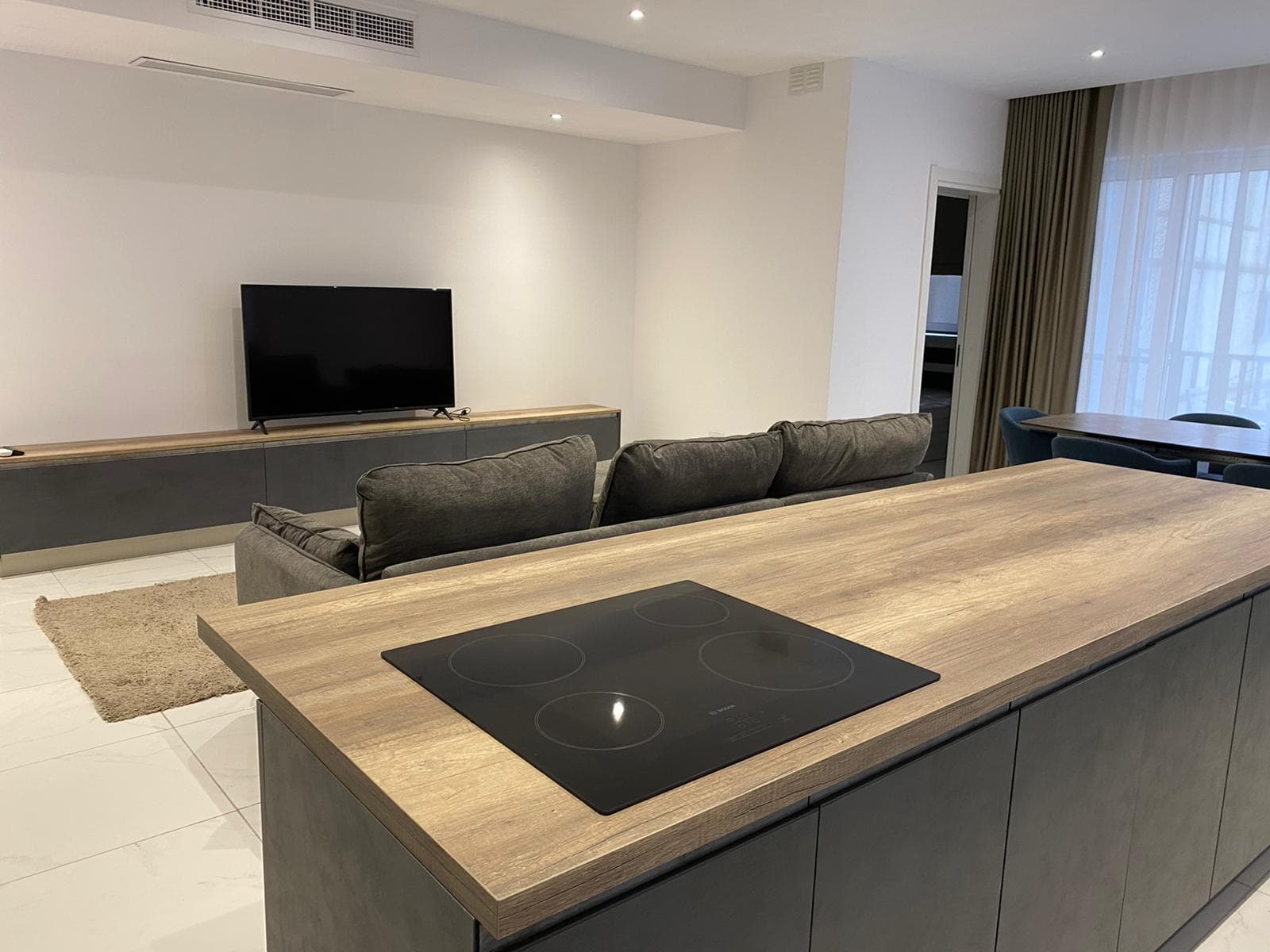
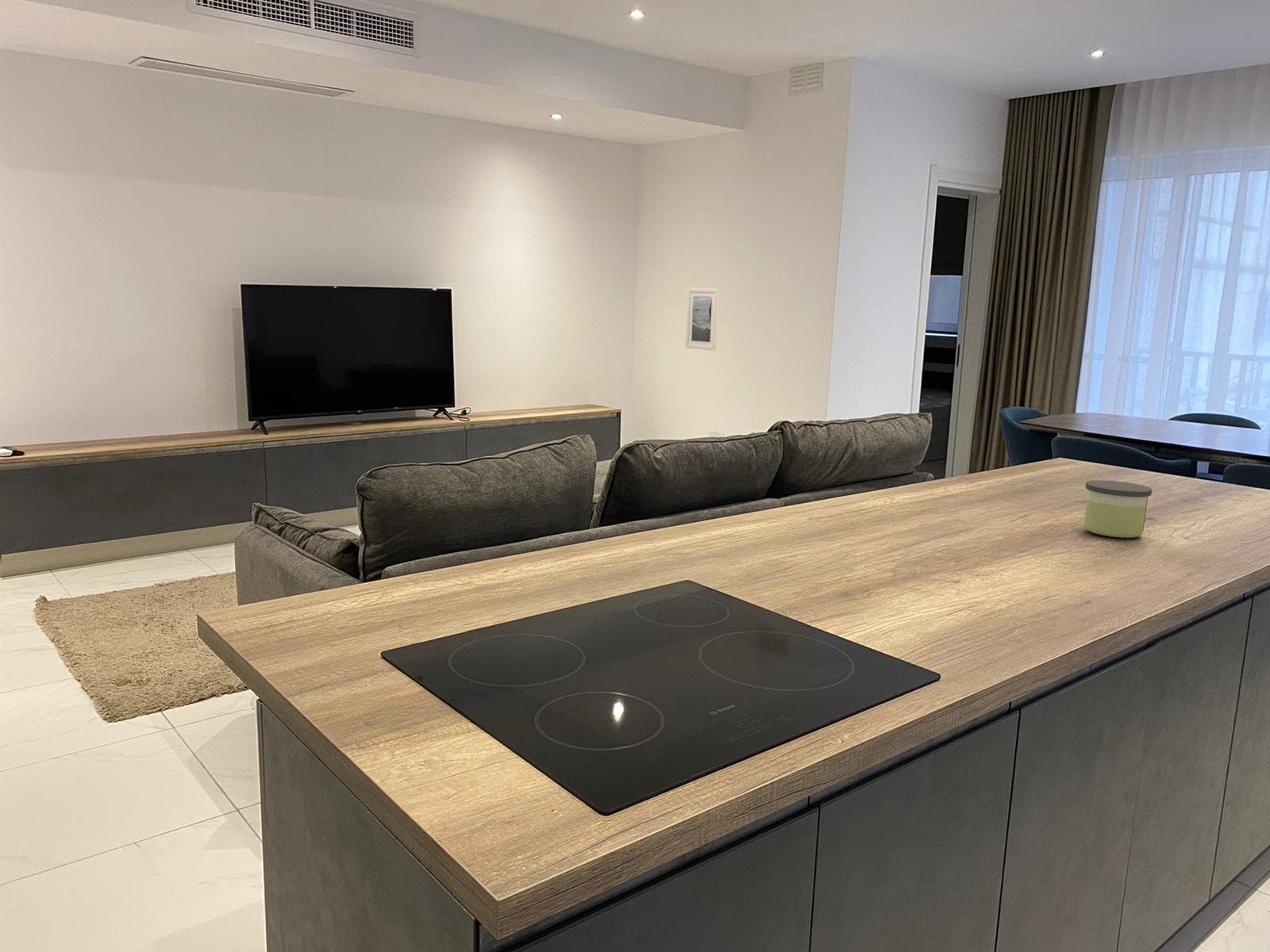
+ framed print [685,287,720,351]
+ candle [1083,479,1153,539]
